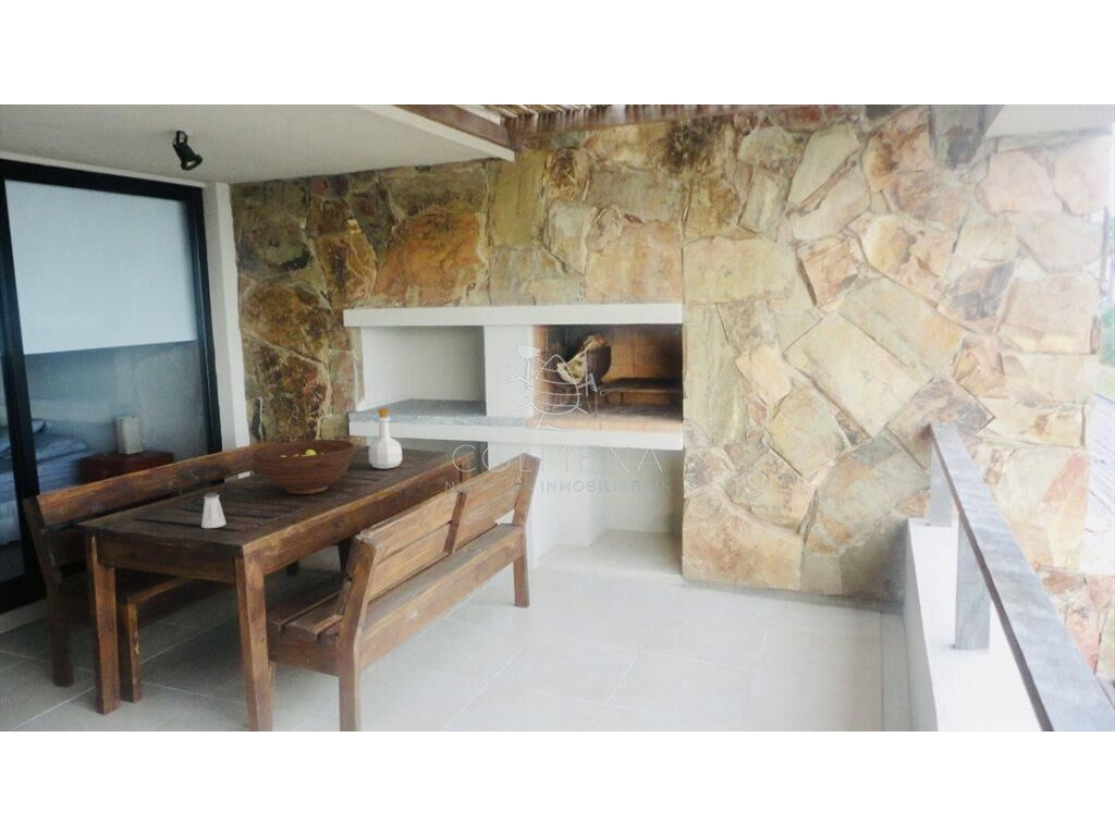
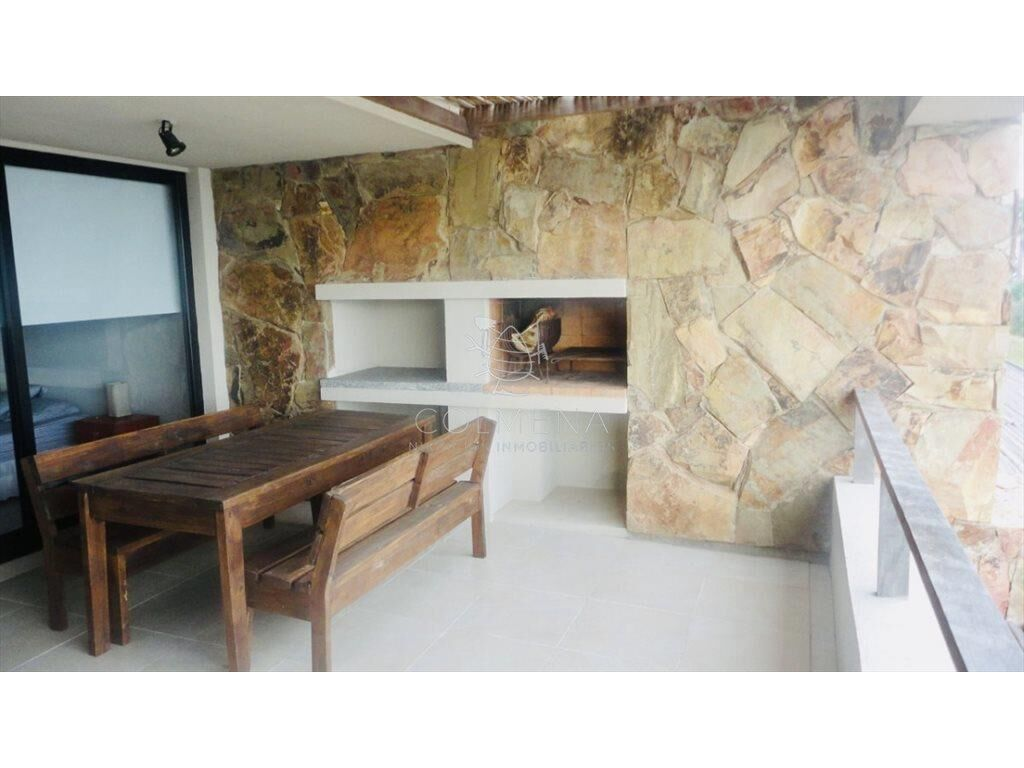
- saltshaker [200,492,228,529]
- fruit bowl [253,439,355,495]
- bottle [367,407,403,470]
